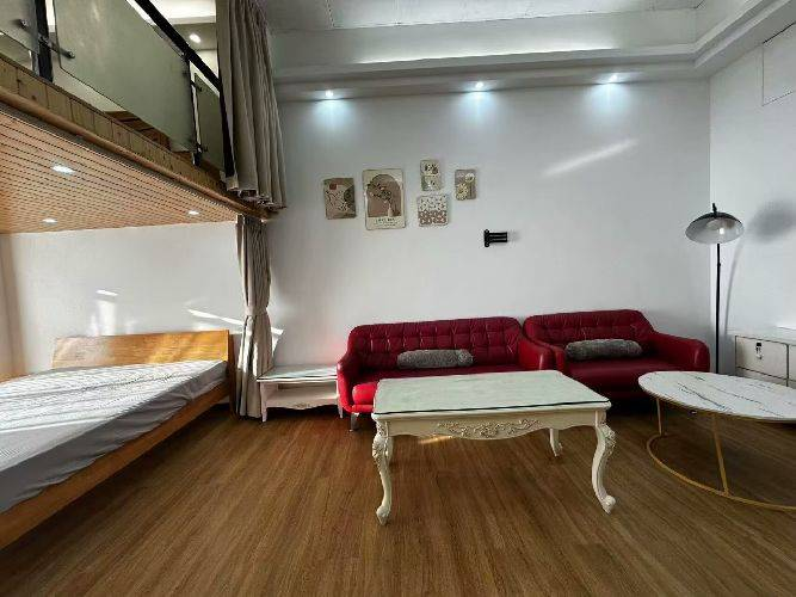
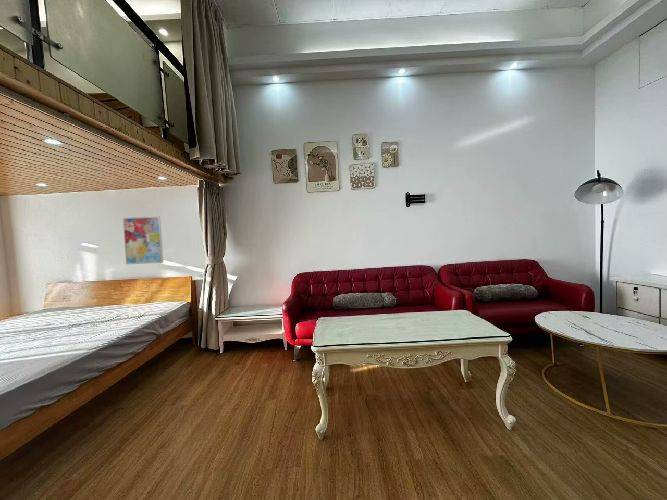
+ wall art [122,215,164,265]
